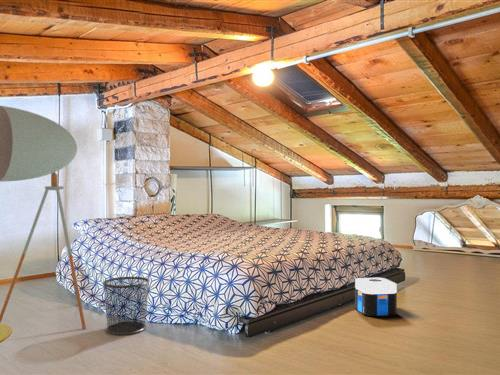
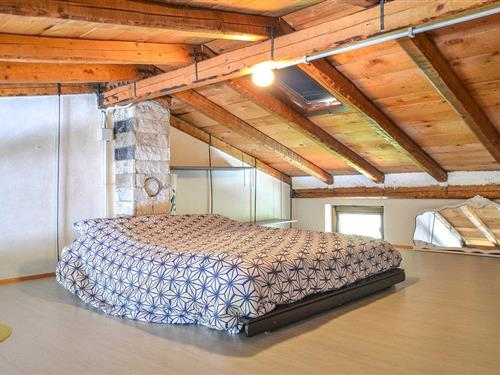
- floor lamp [0,105,87,330]
- waste bin [102,276,150,336]
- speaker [354,276,398,317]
